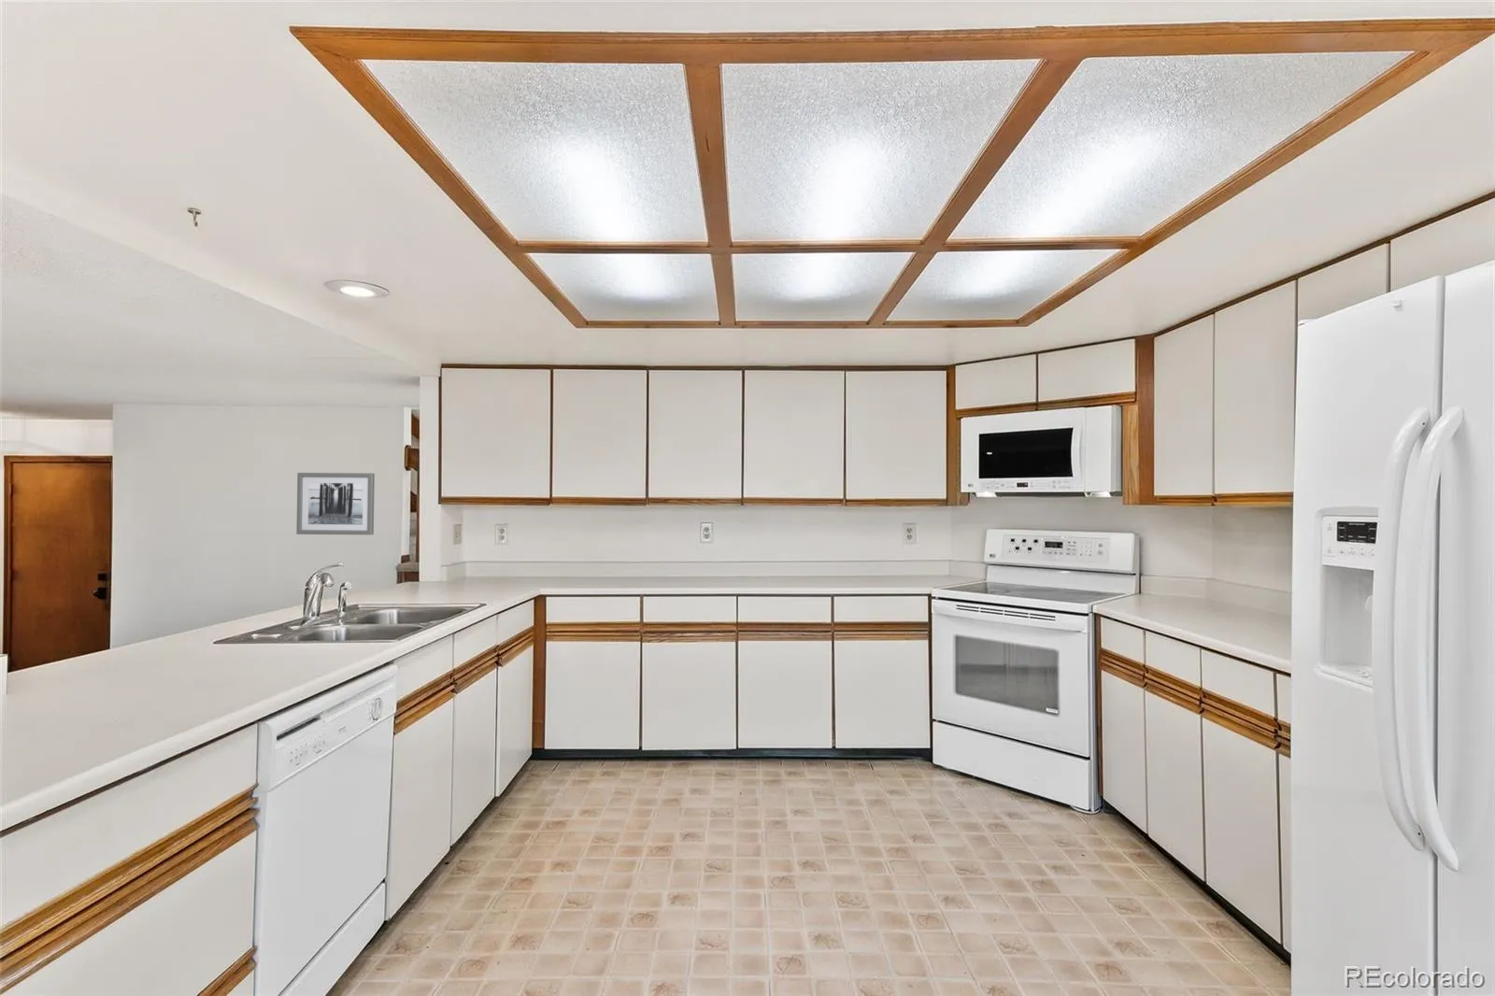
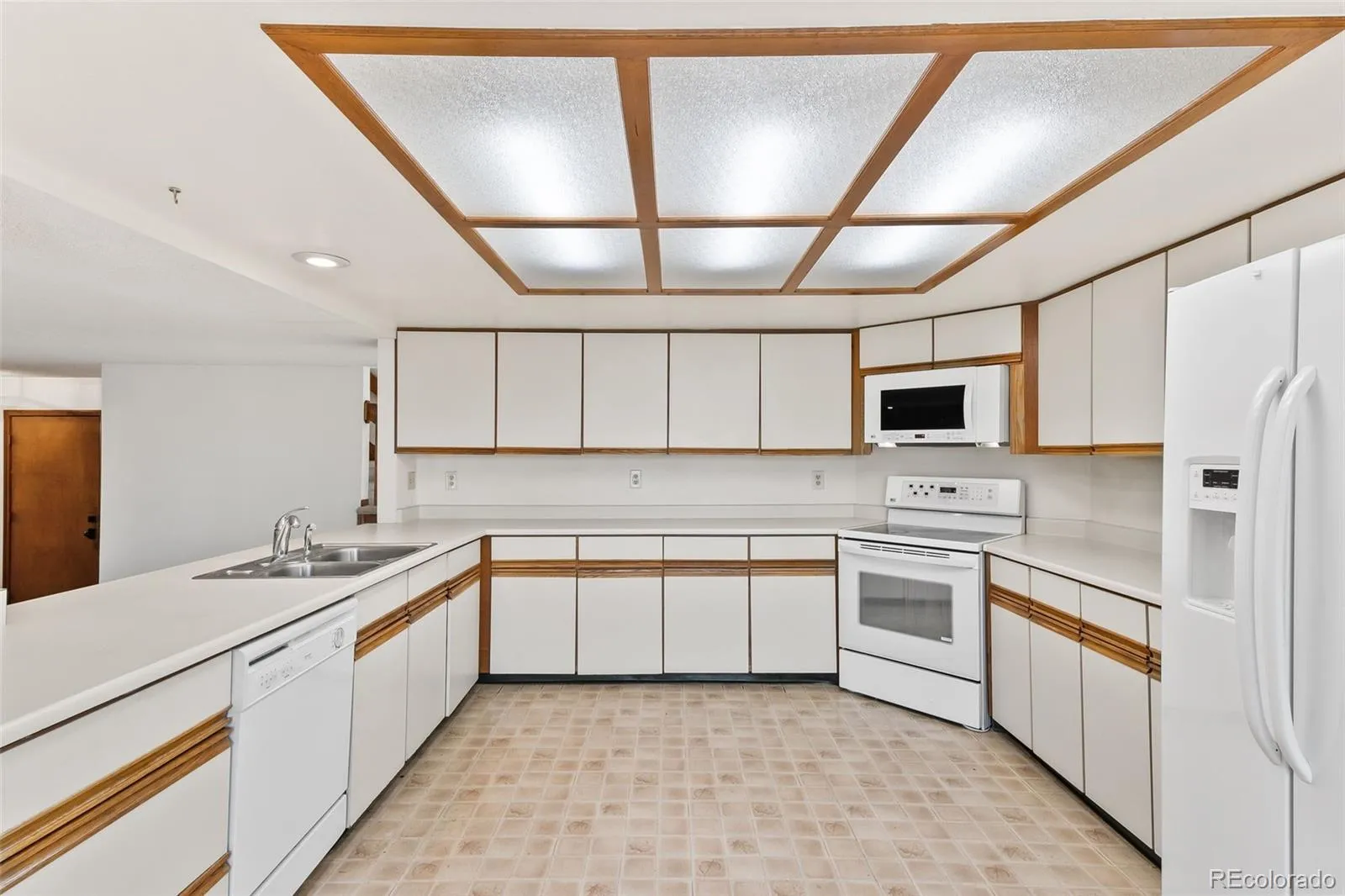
- wall art [296,471,376,536]
